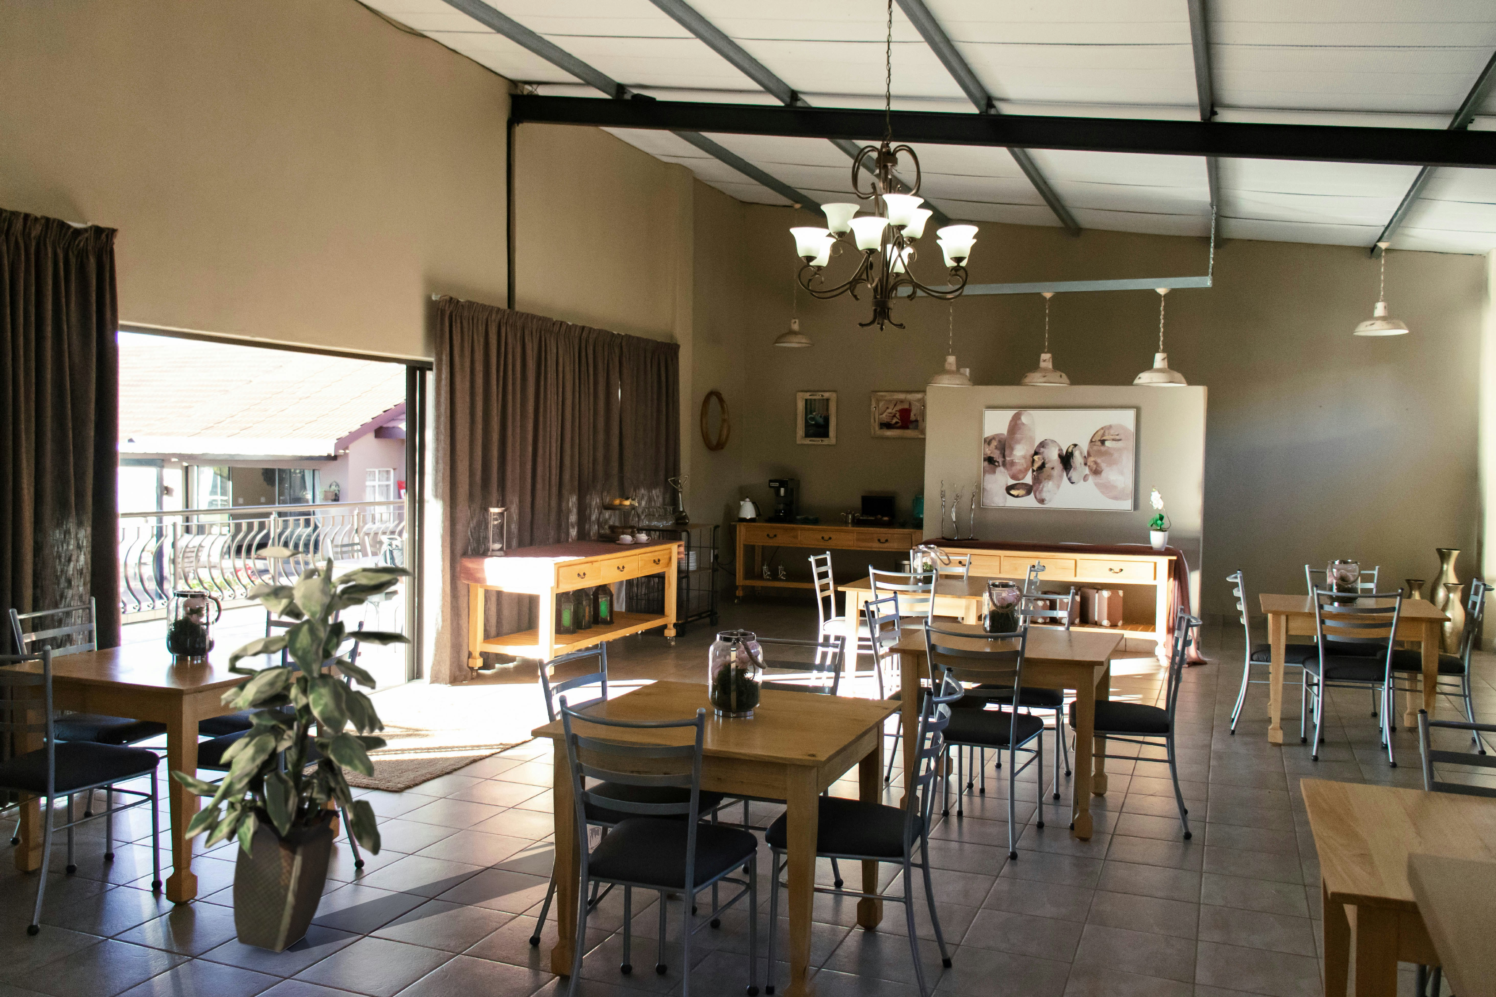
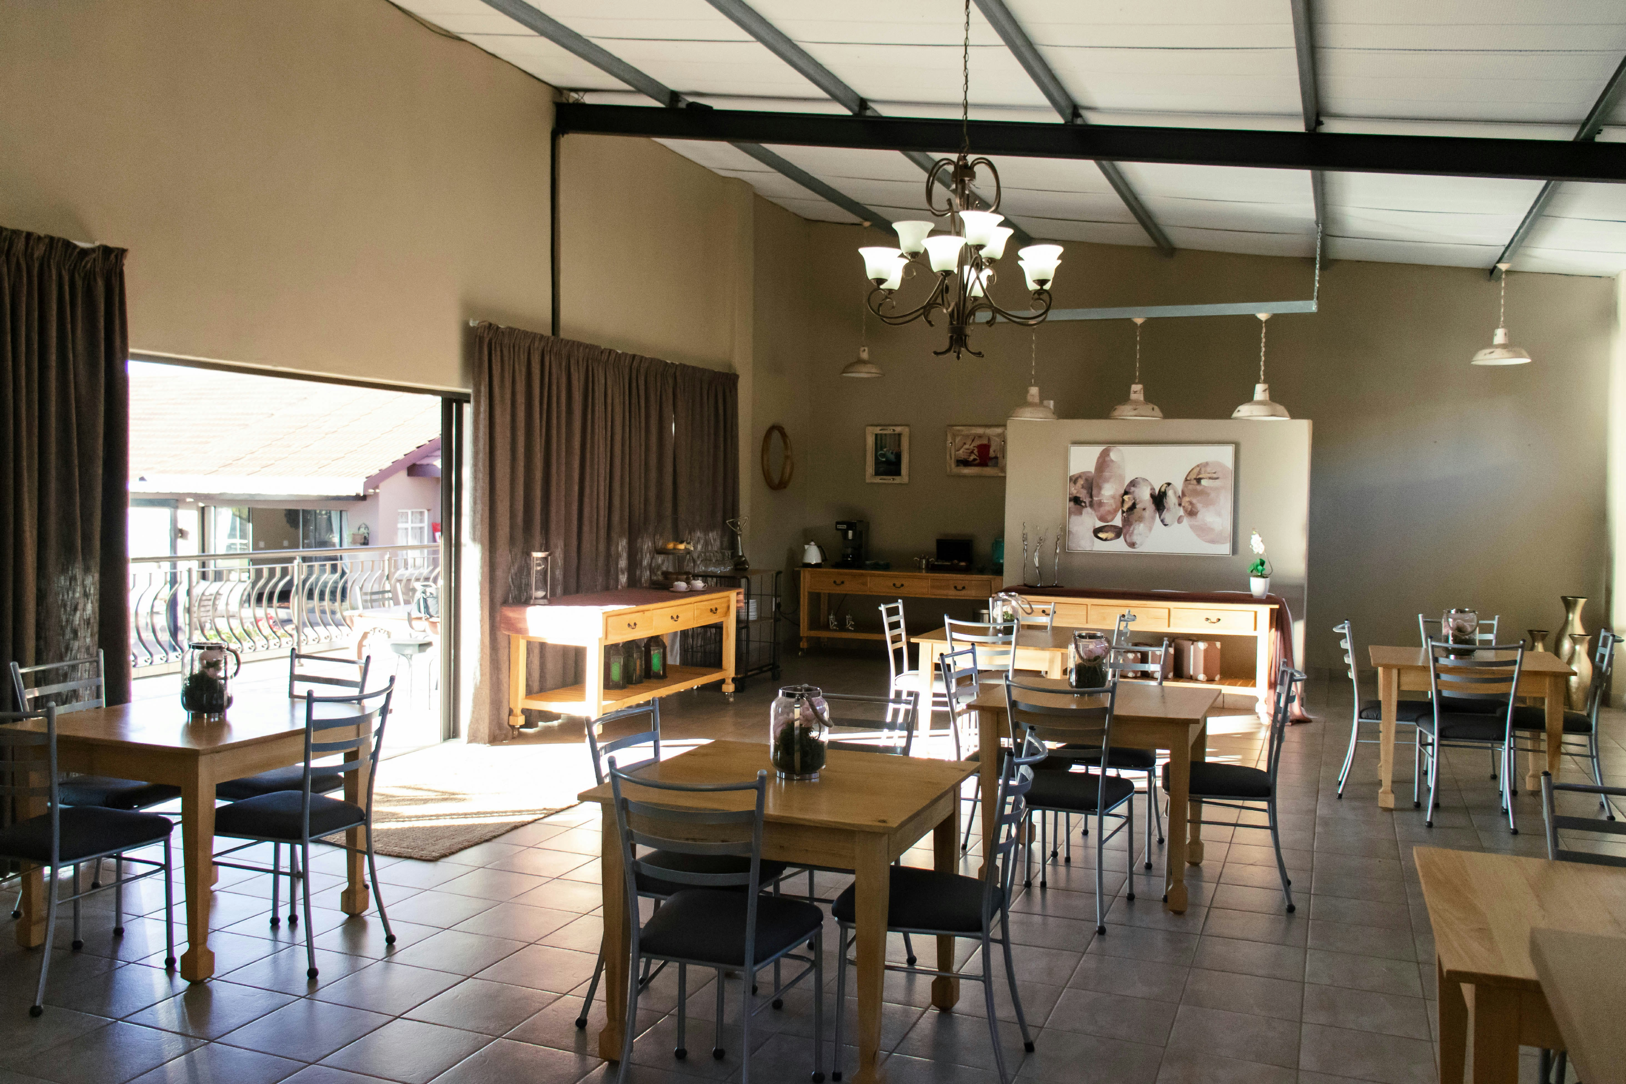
- indoor plant [170,545,416,954]
